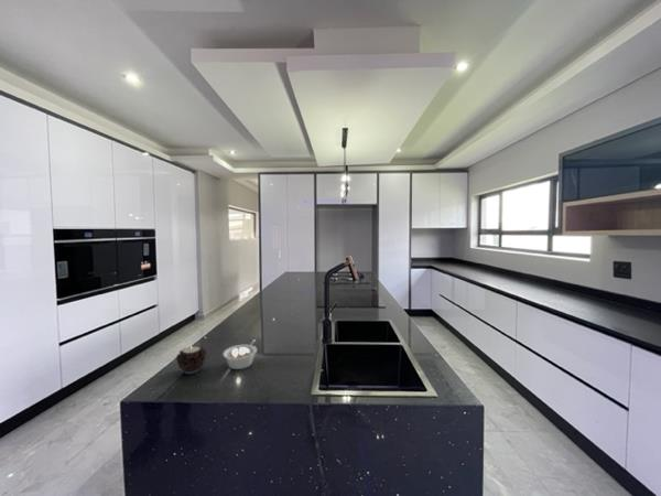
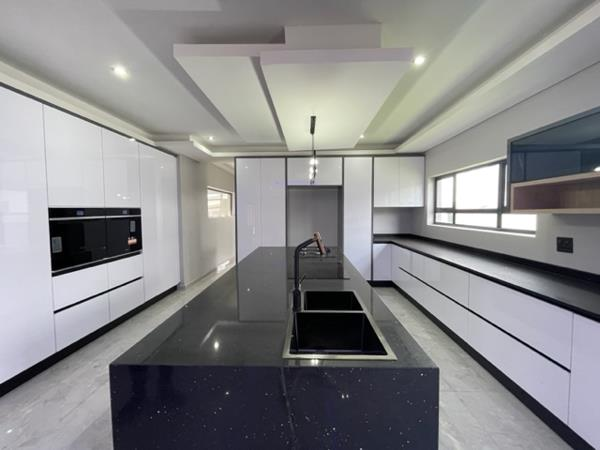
- legume [223,339,258,370]
- candle [175,345,208,375]
